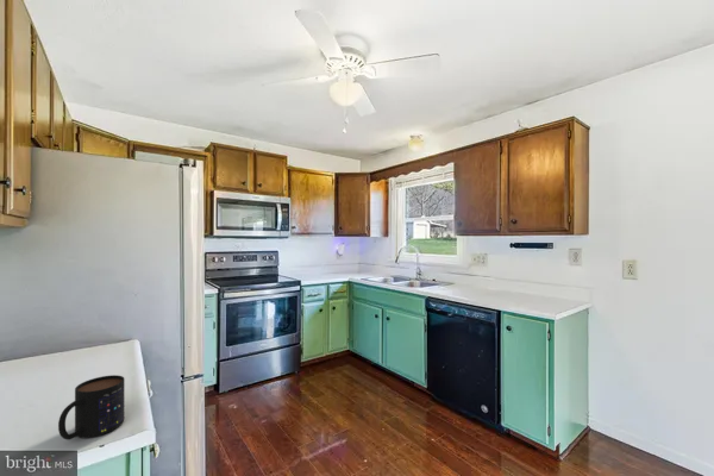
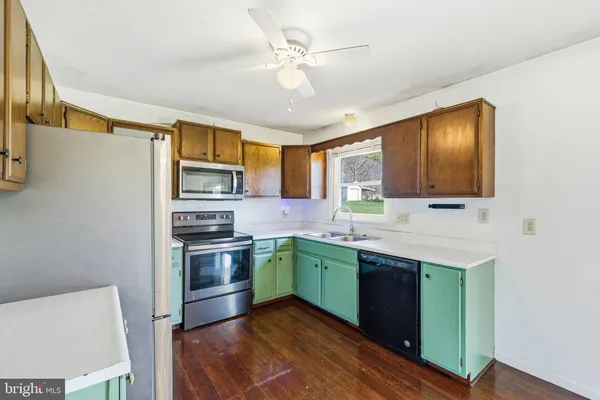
- mug [57,374,126,440]
